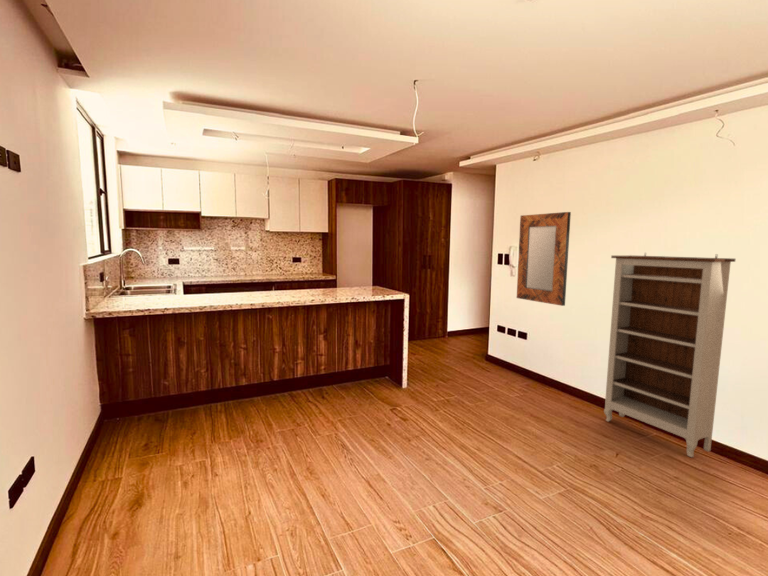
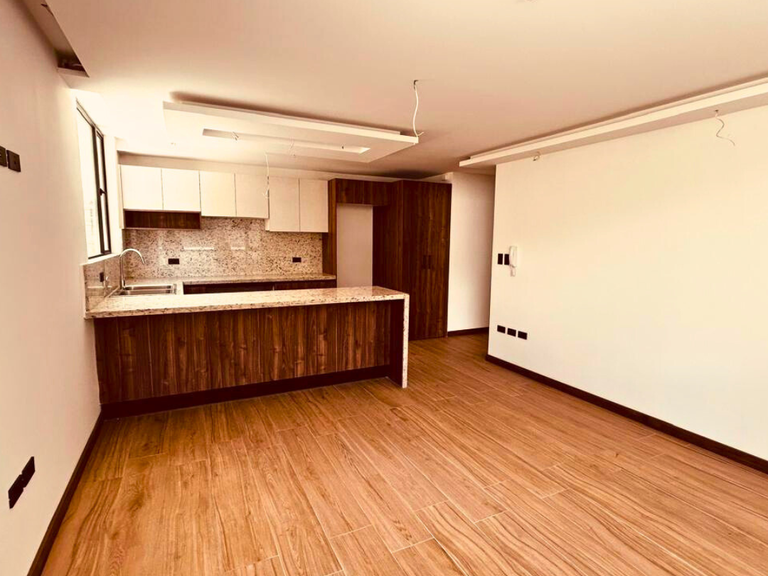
- bookshelf [603,251,736,458]
- home mirror [516,211,572,307]
